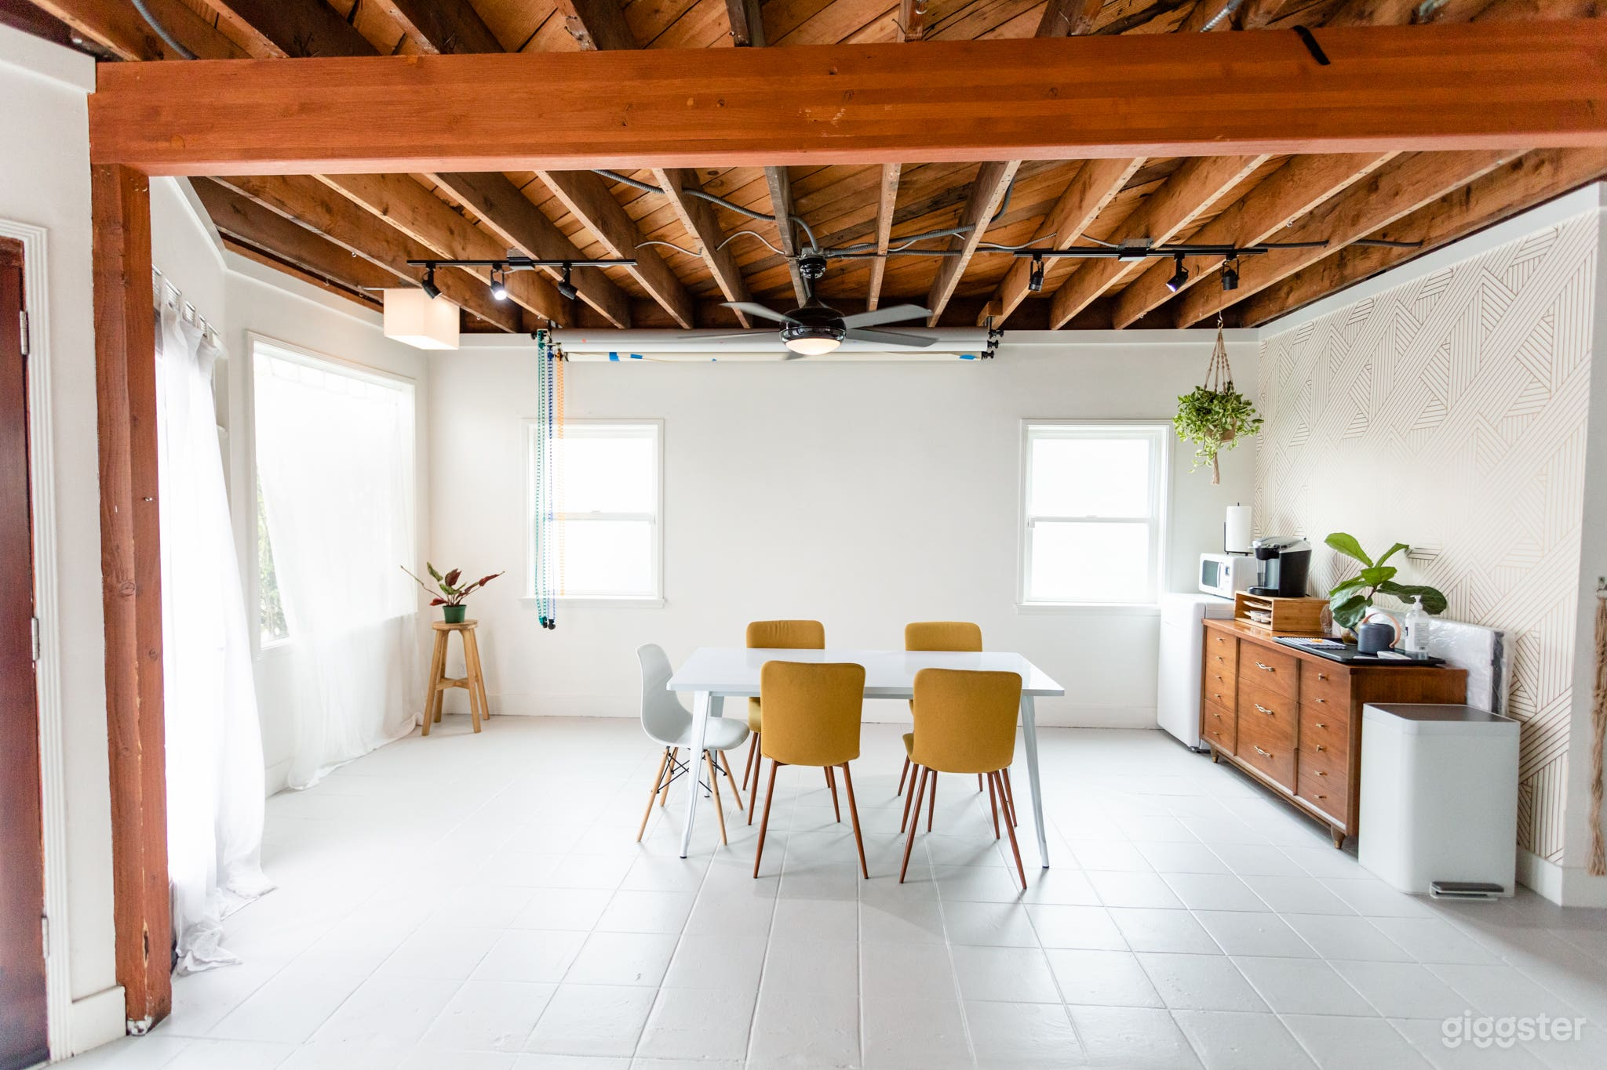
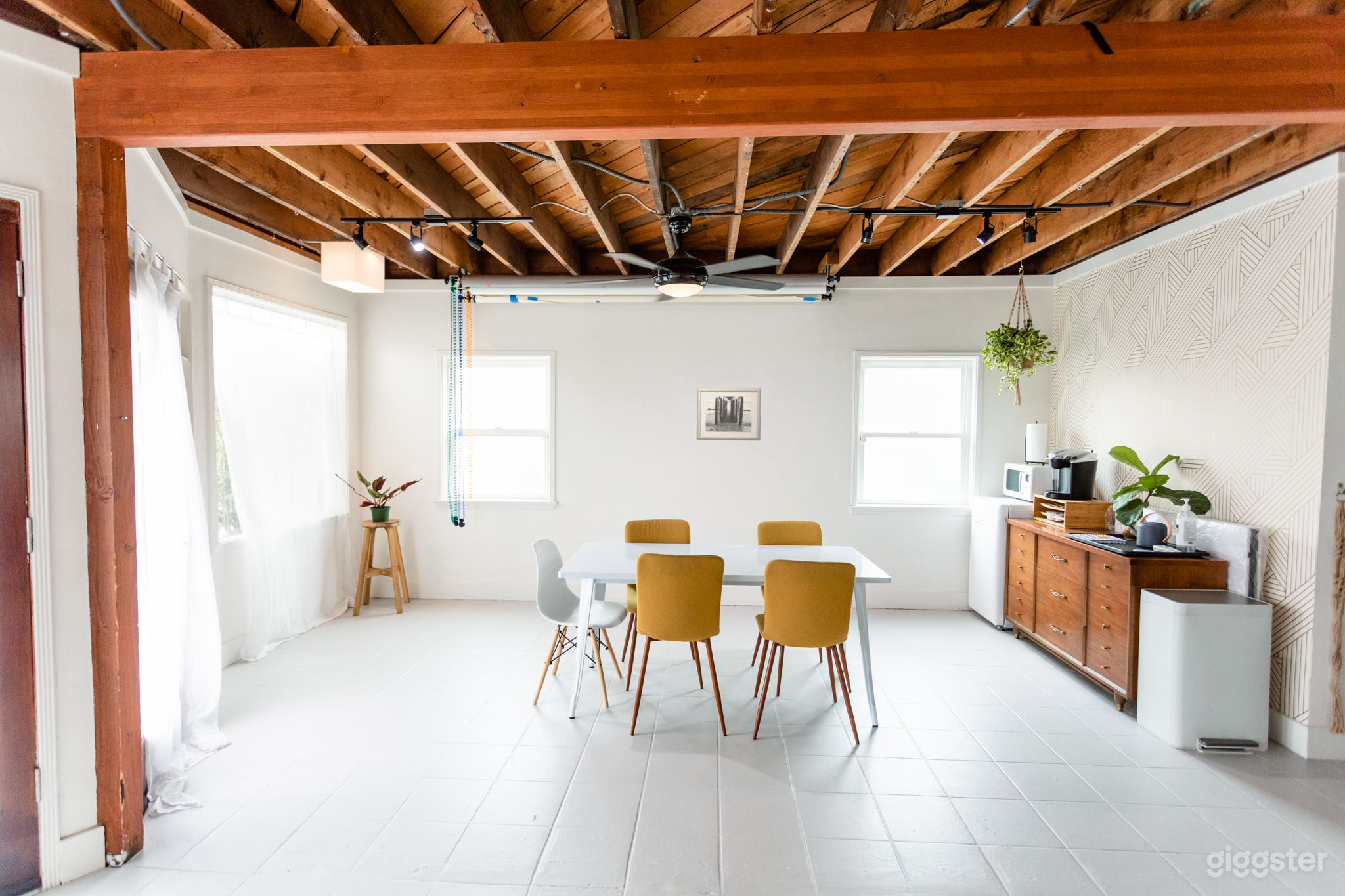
+ wall art [696,387,762,441]
